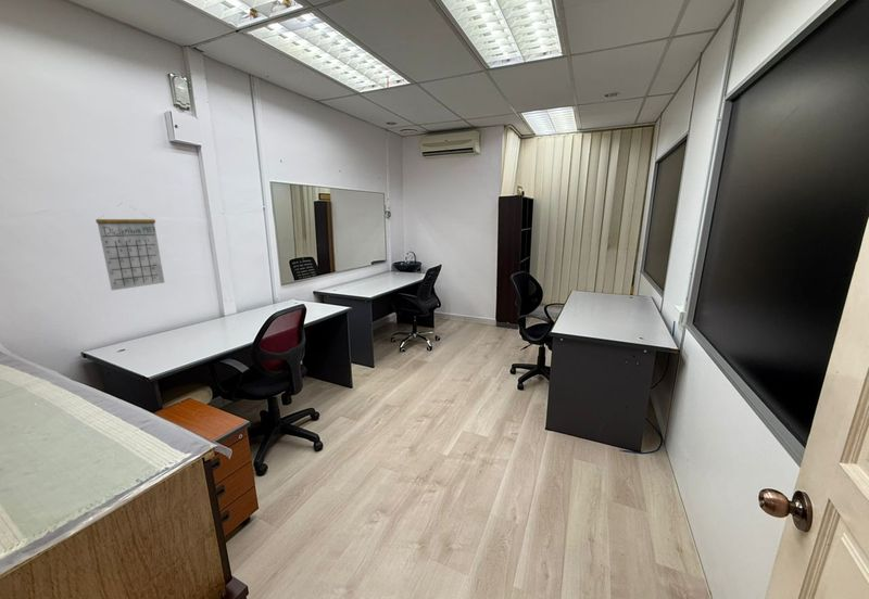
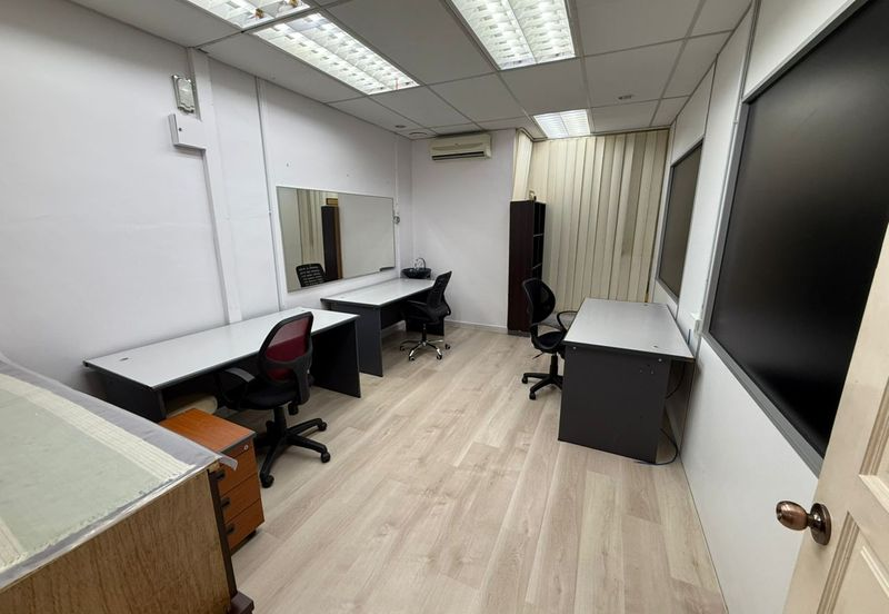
- calendar [95,203,165,292]
